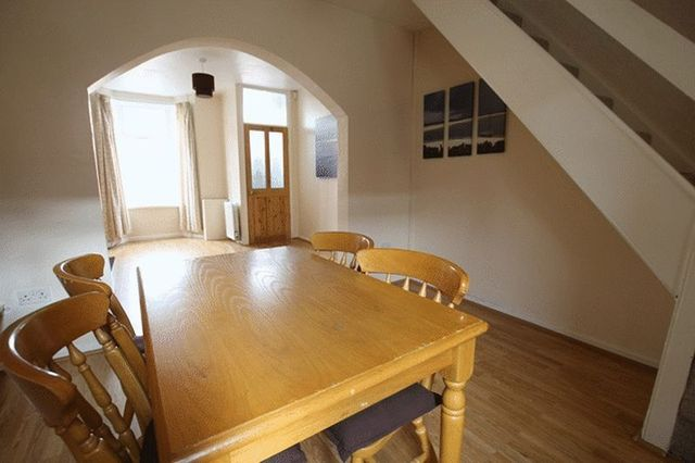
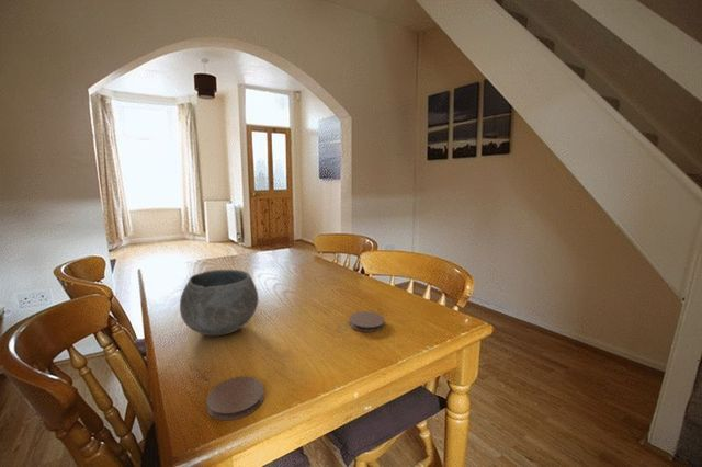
+ bowl [179,269,260,337]
+ coaster [205,376,265,421]
+ coaster [349,310,386,333]
